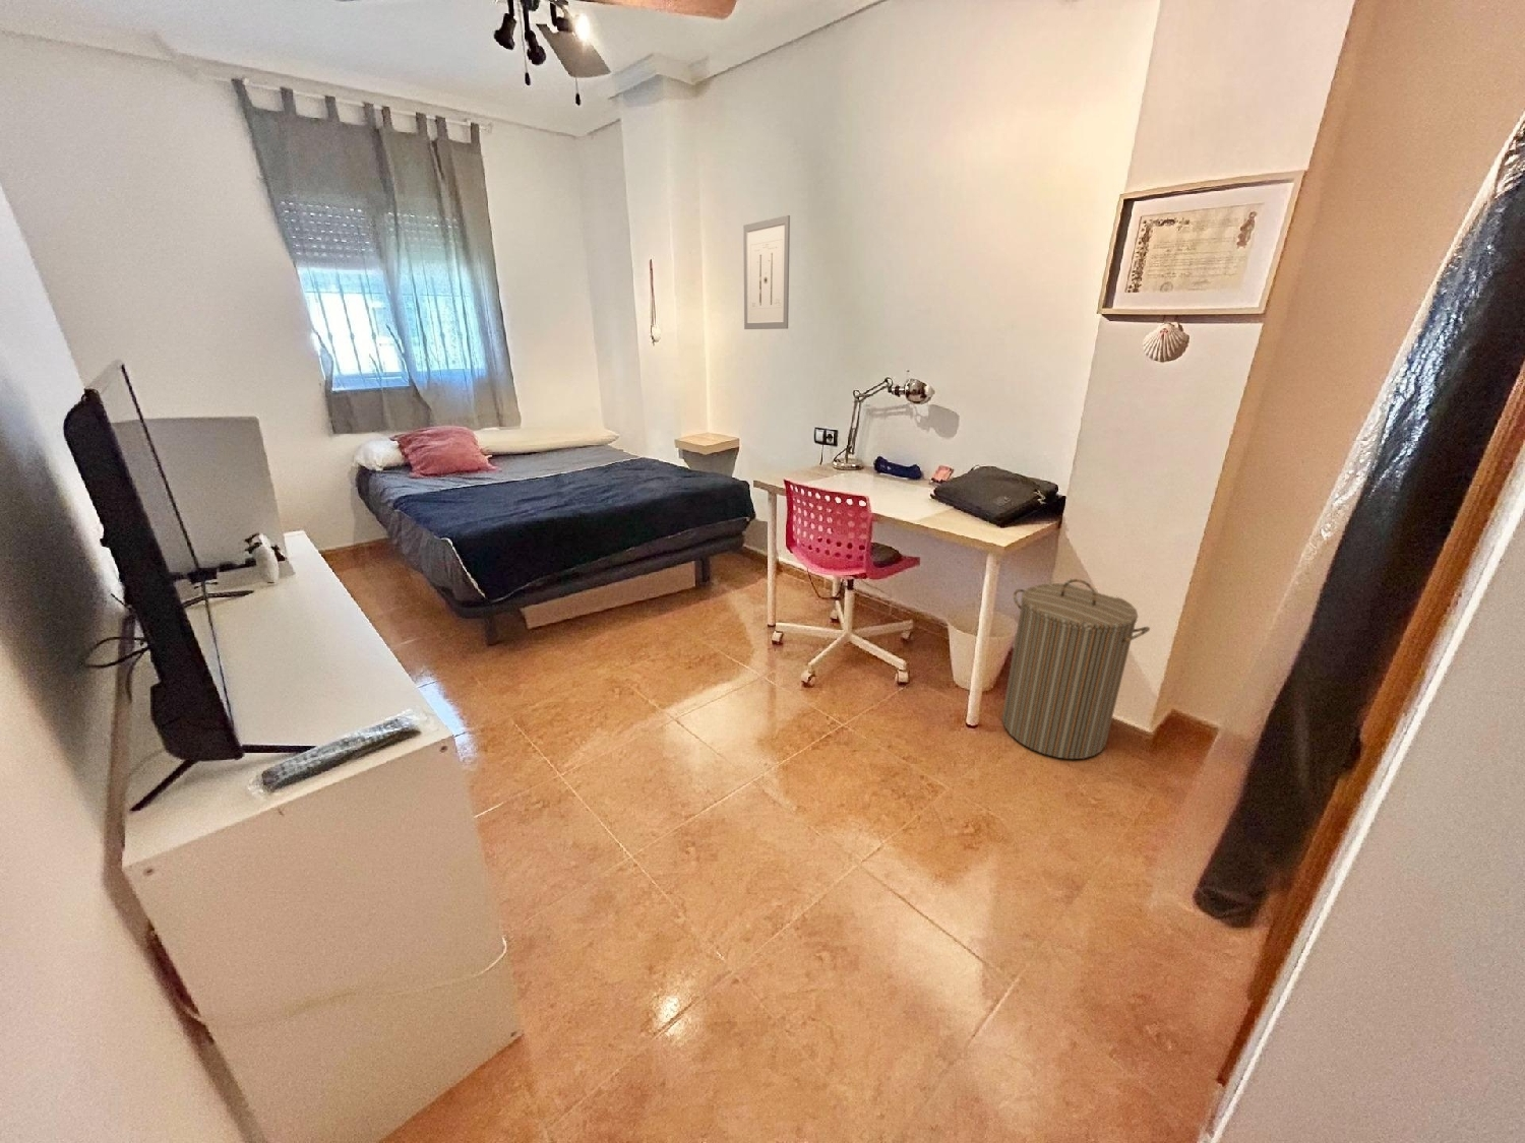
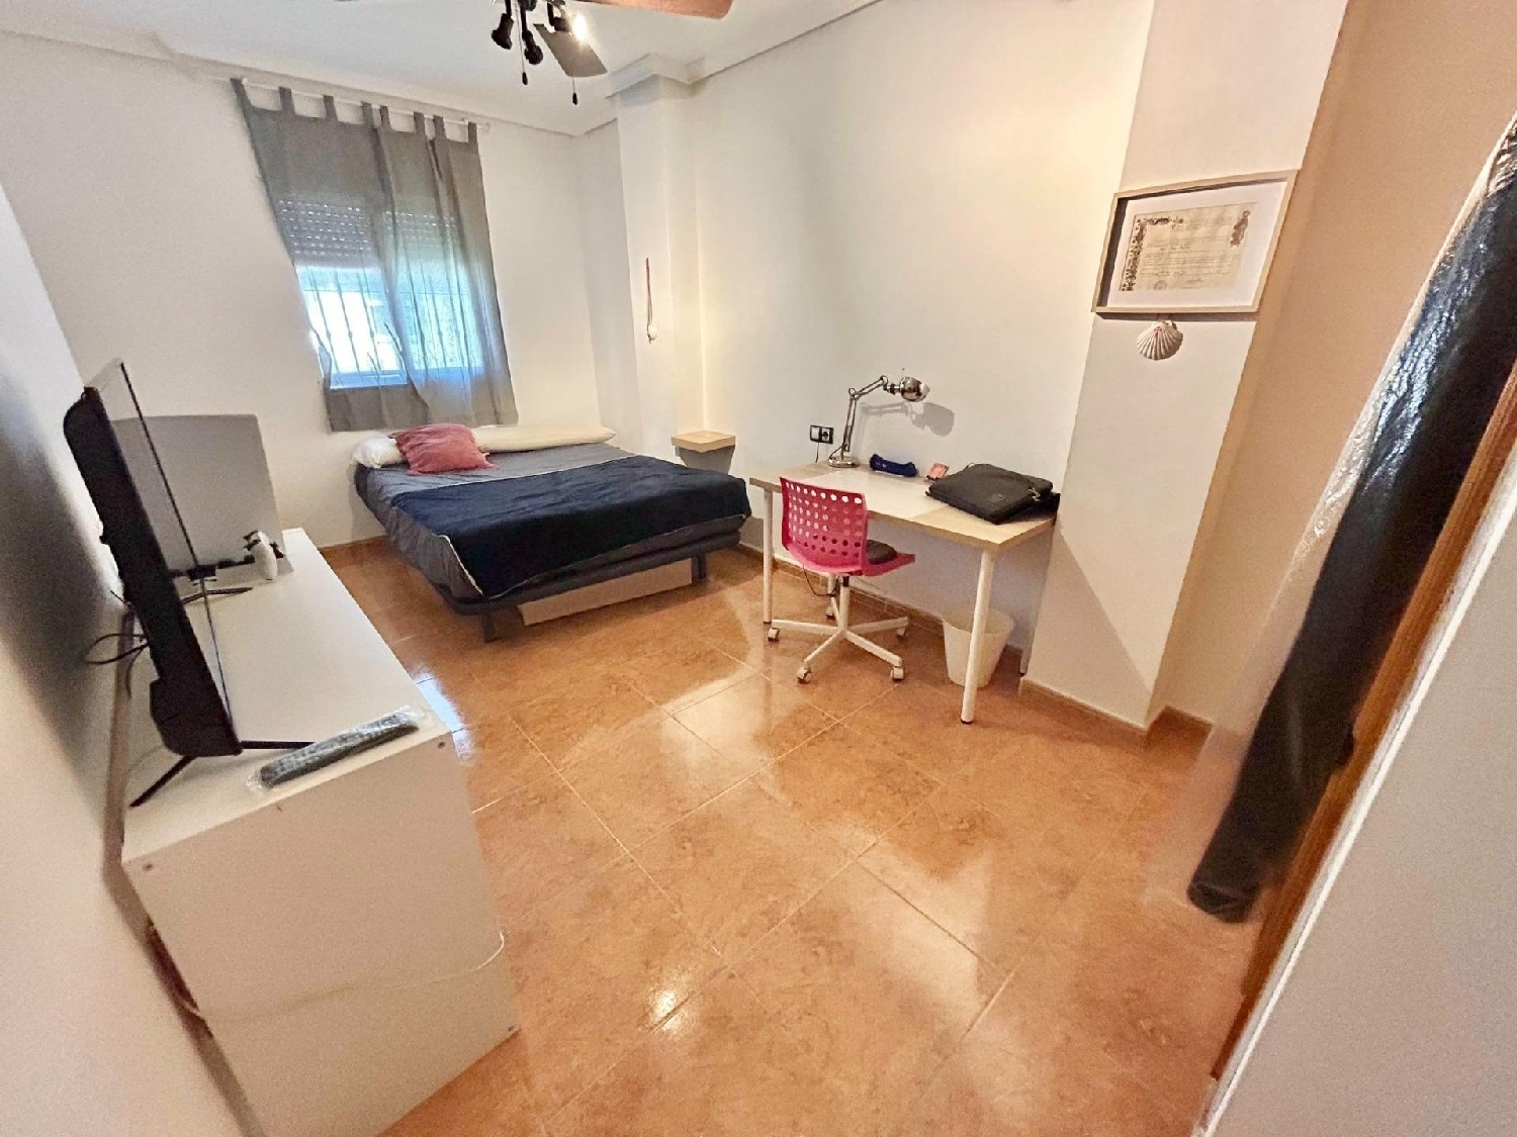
- wall art [742,215,791,330]
- laundry hamper [1001,579,1150,760]
